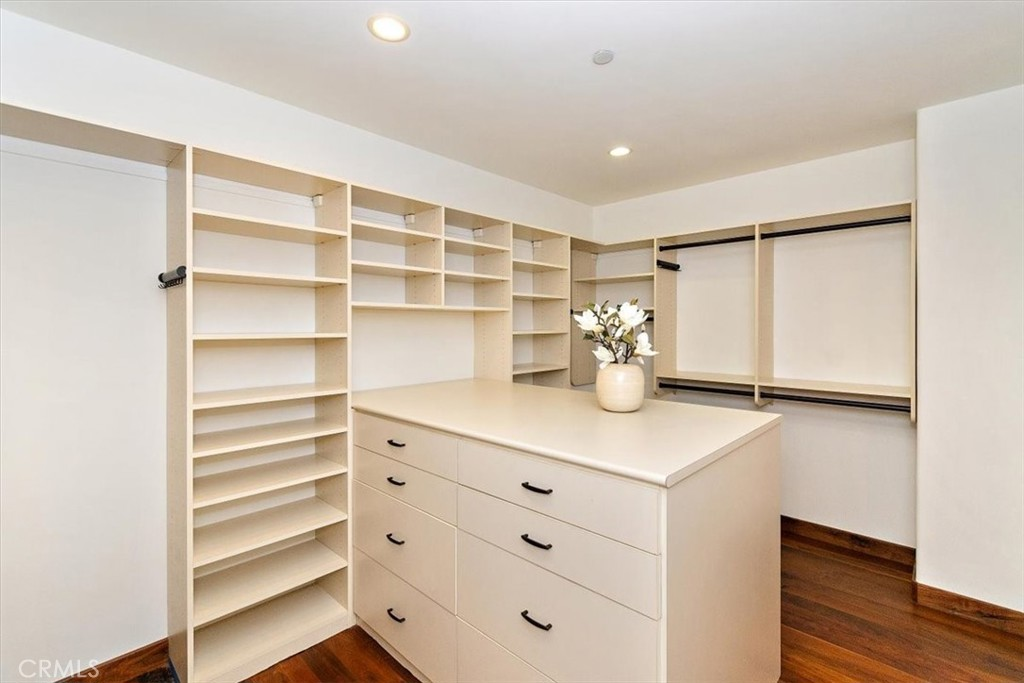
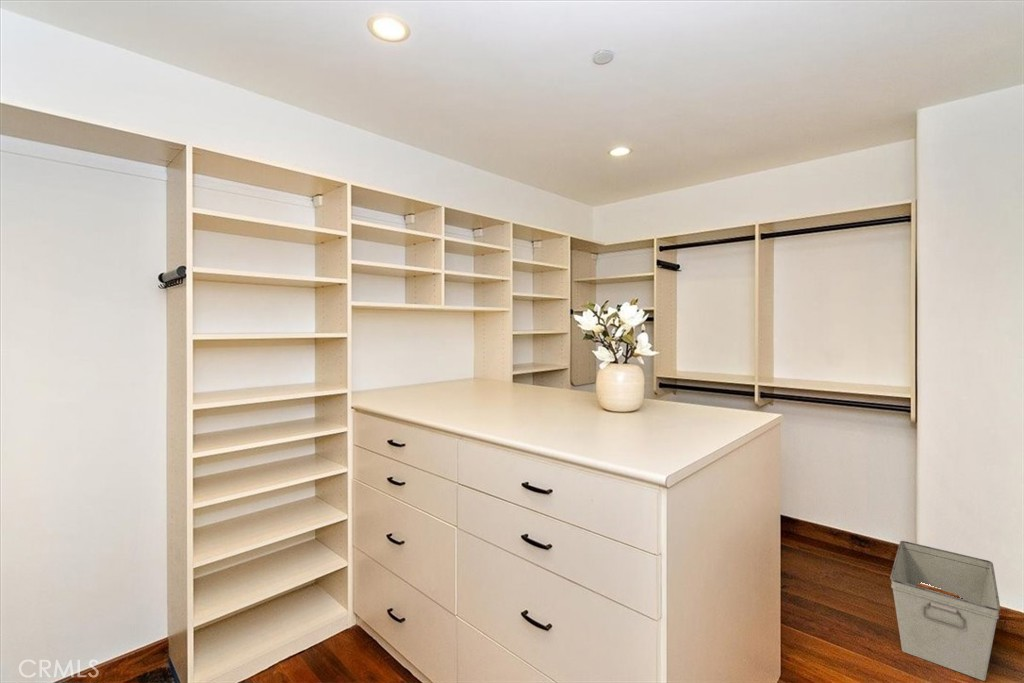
+ storage bin [889,540,1001,682]
